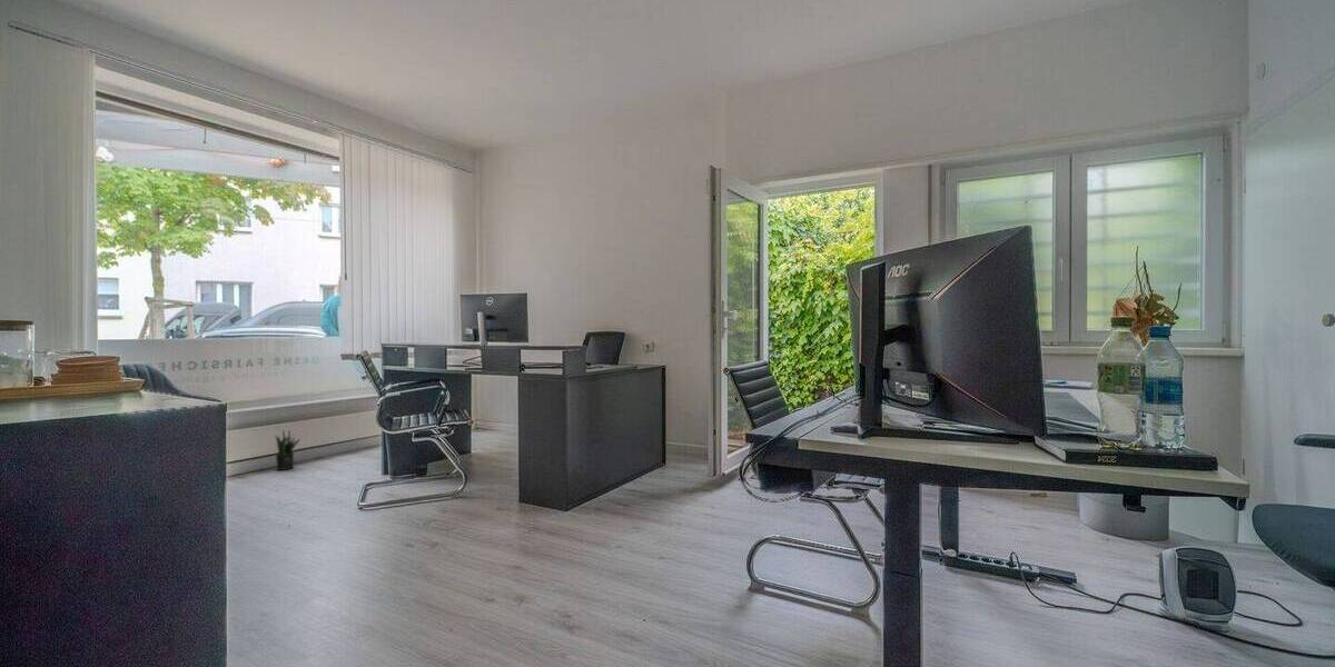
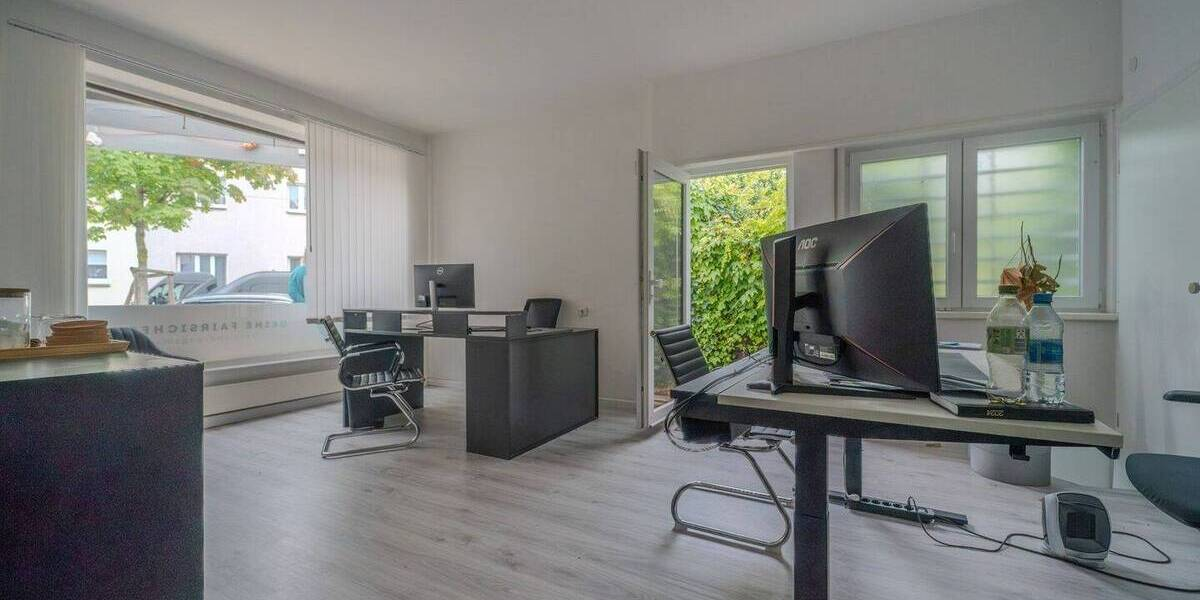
- potted plant [274,428,300,471]
